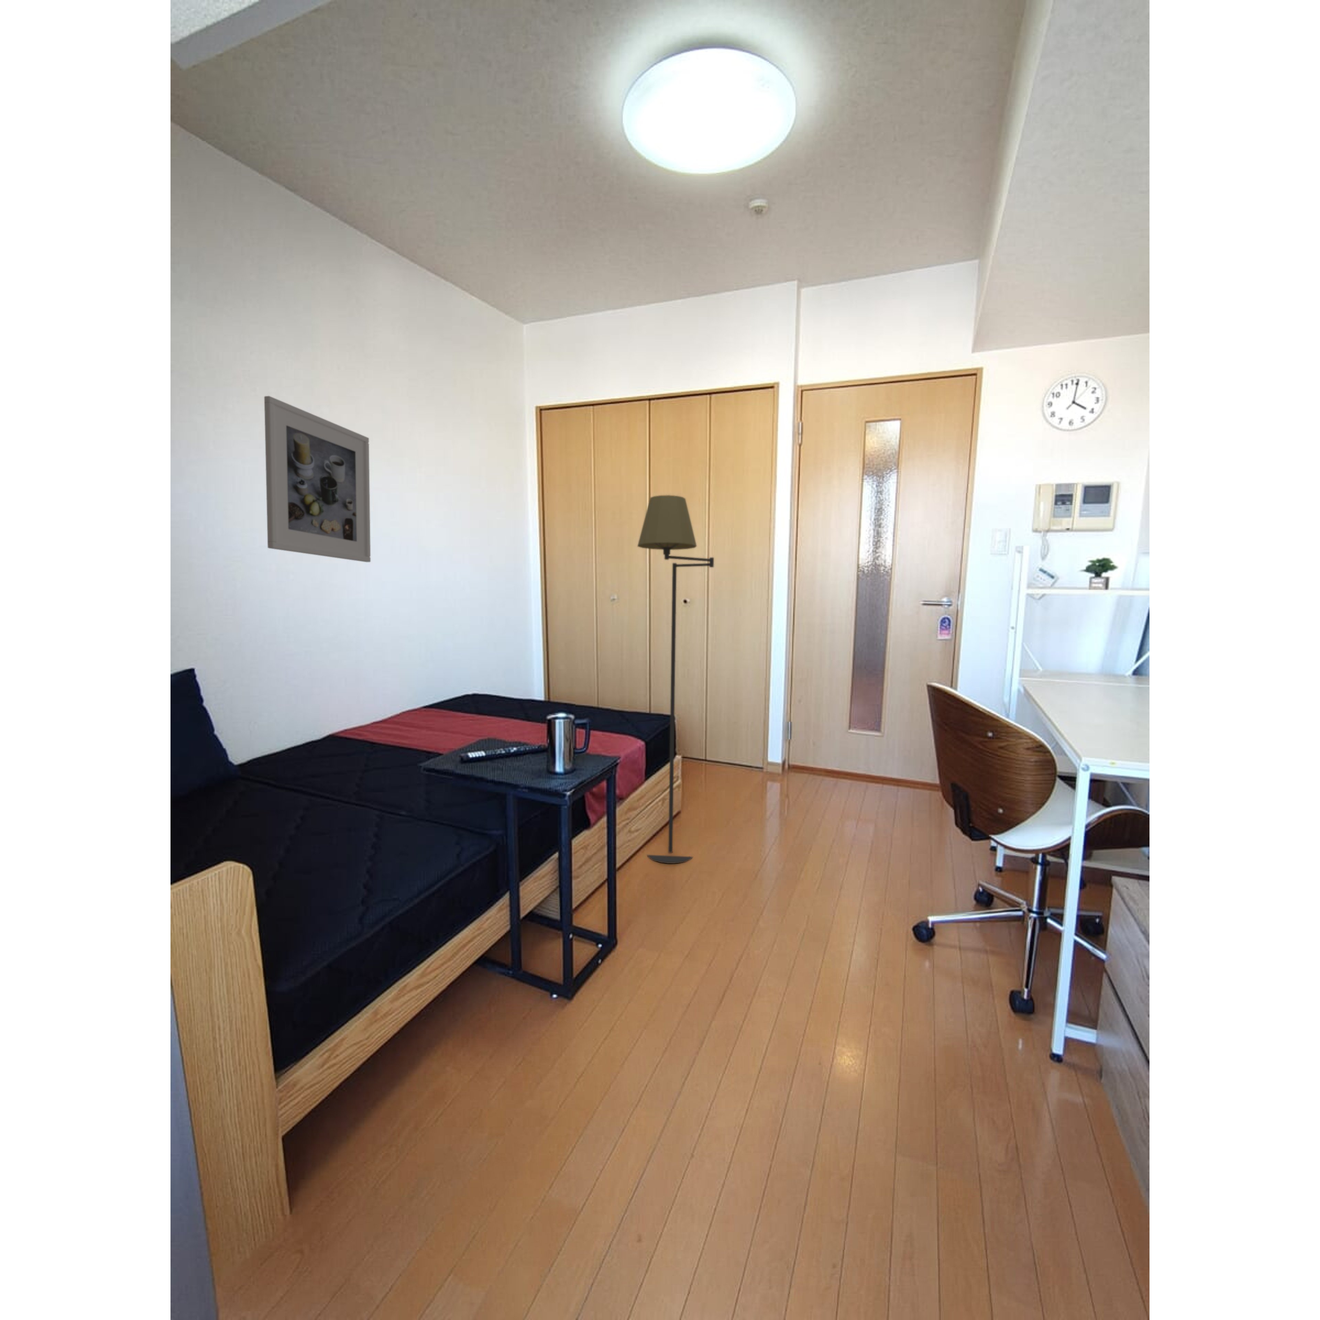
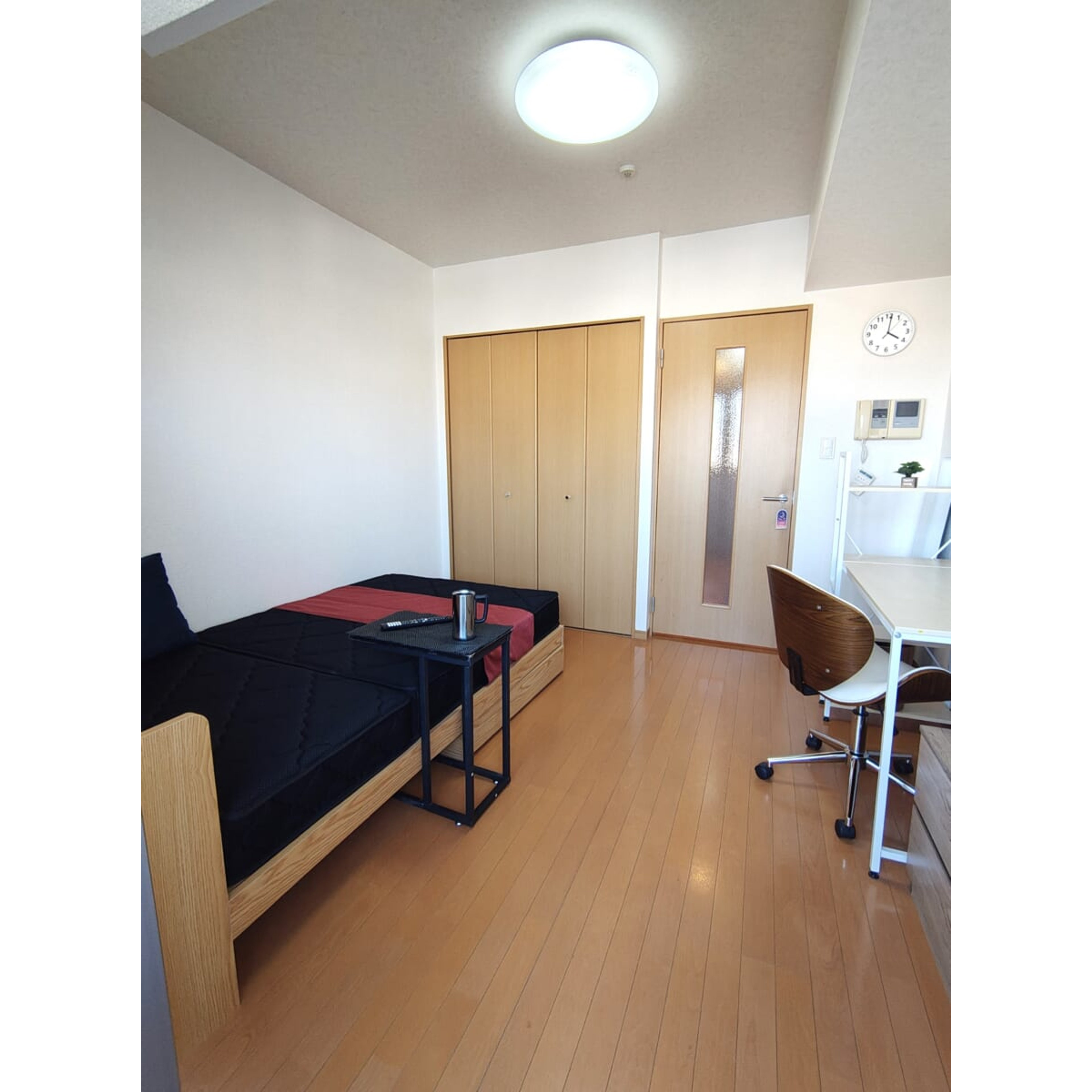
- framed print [264,395,371,562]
- floor lamp [637,494,714,864]
